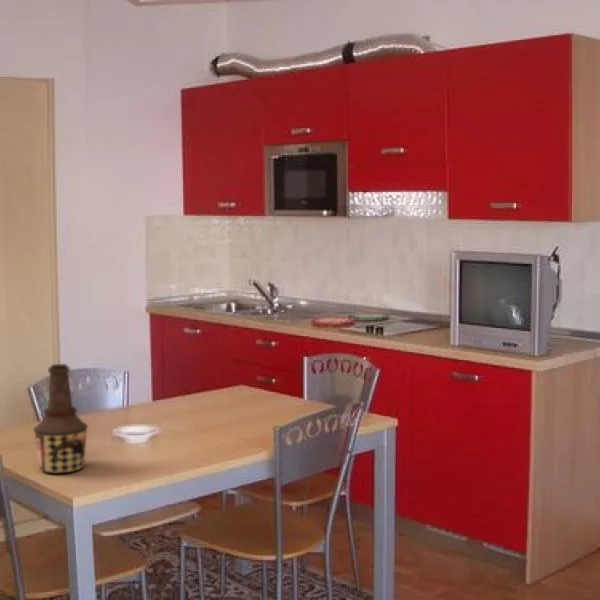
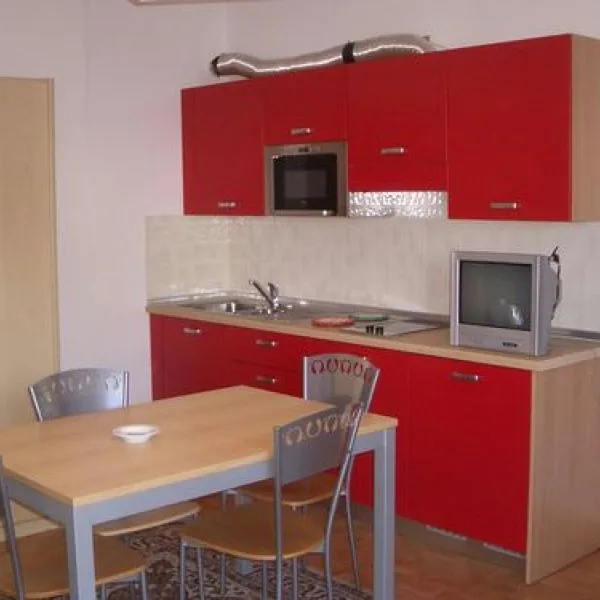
- bottle [32,363,89,475]
